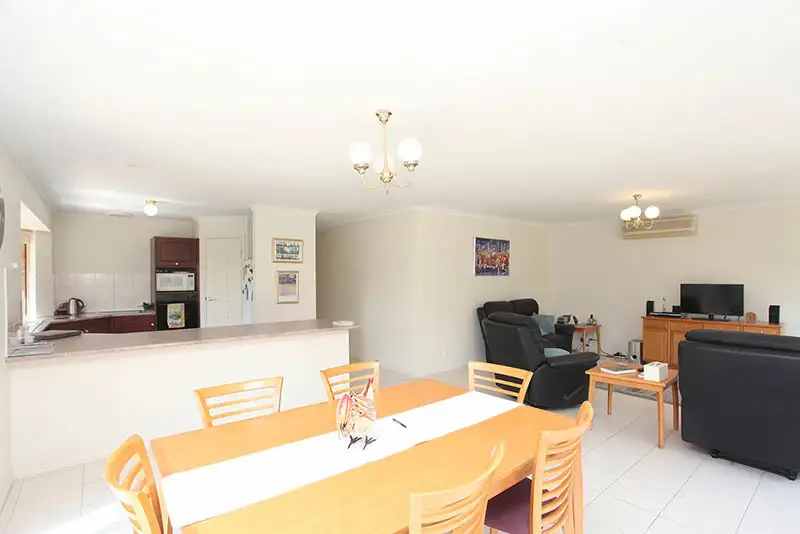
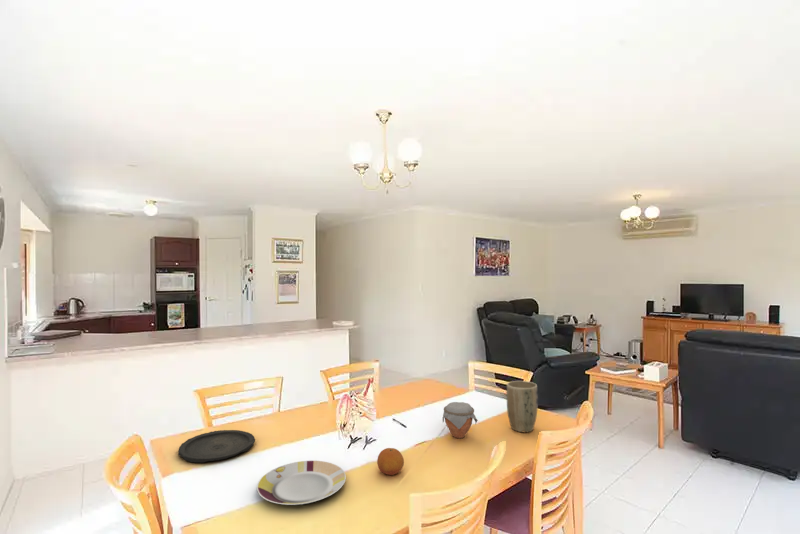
+ jar [442,401,479,439]
+ plate [177,429,256,464]
+ fruit [376,447,405,476]
+ plant pot [505,380,539,433]
+ plate [256,460,347,506]
